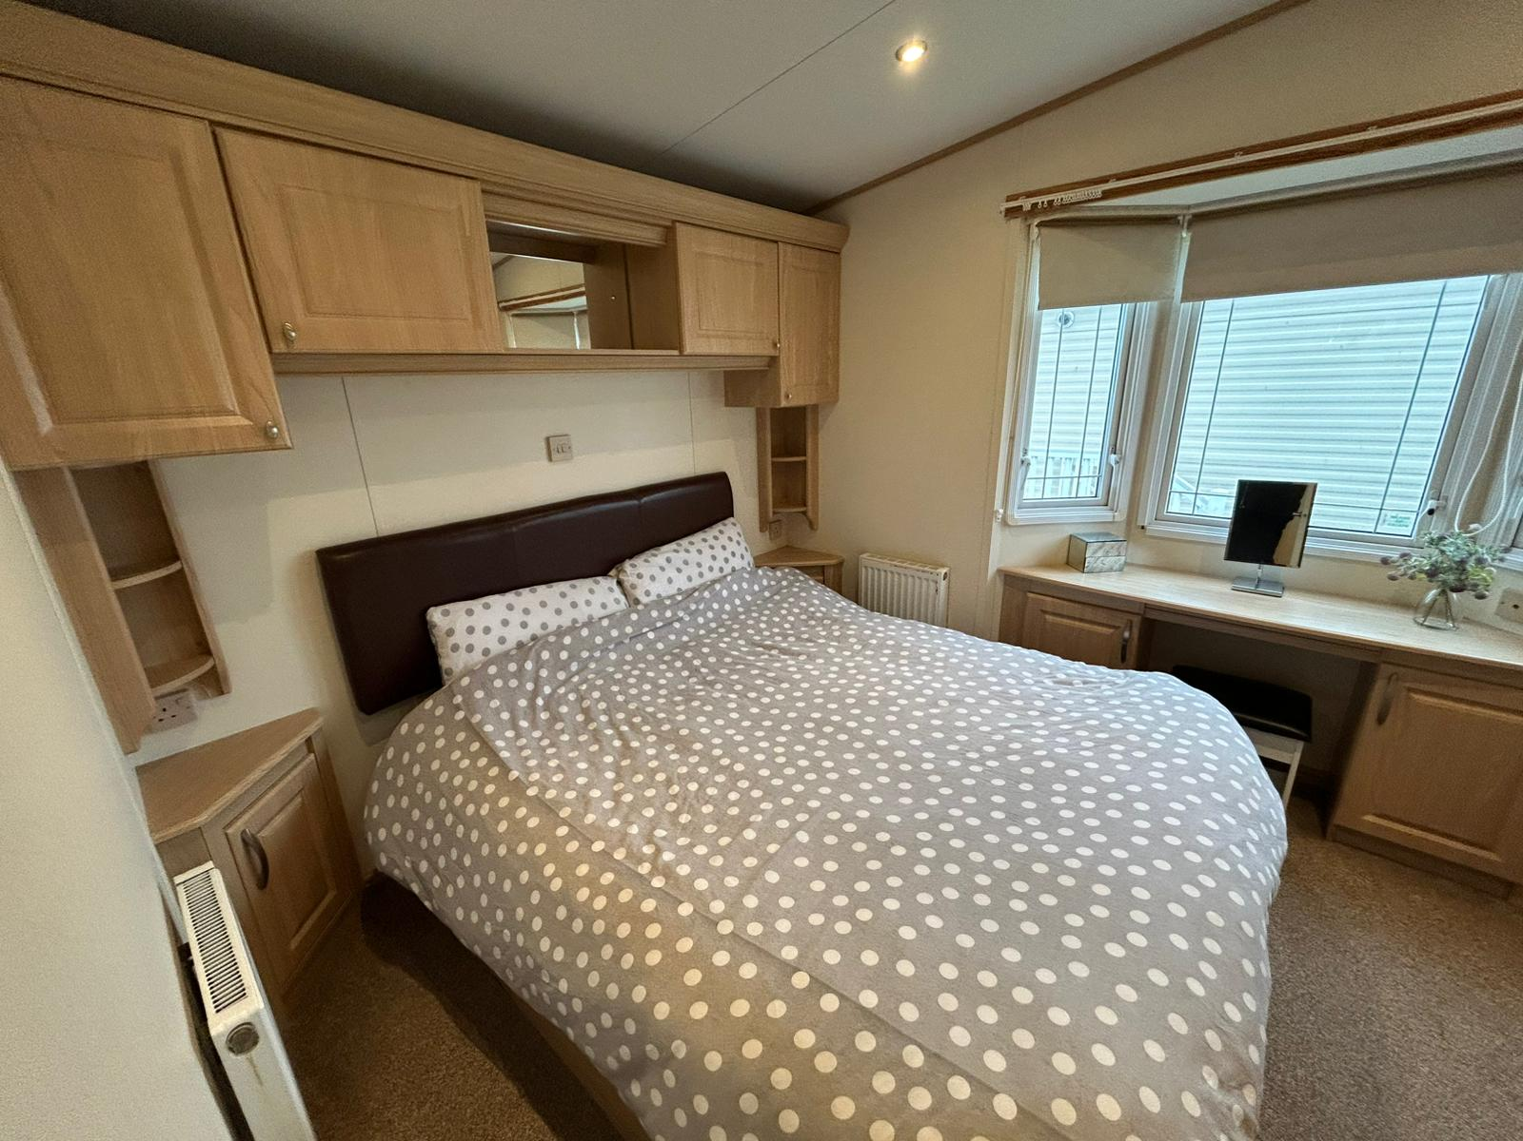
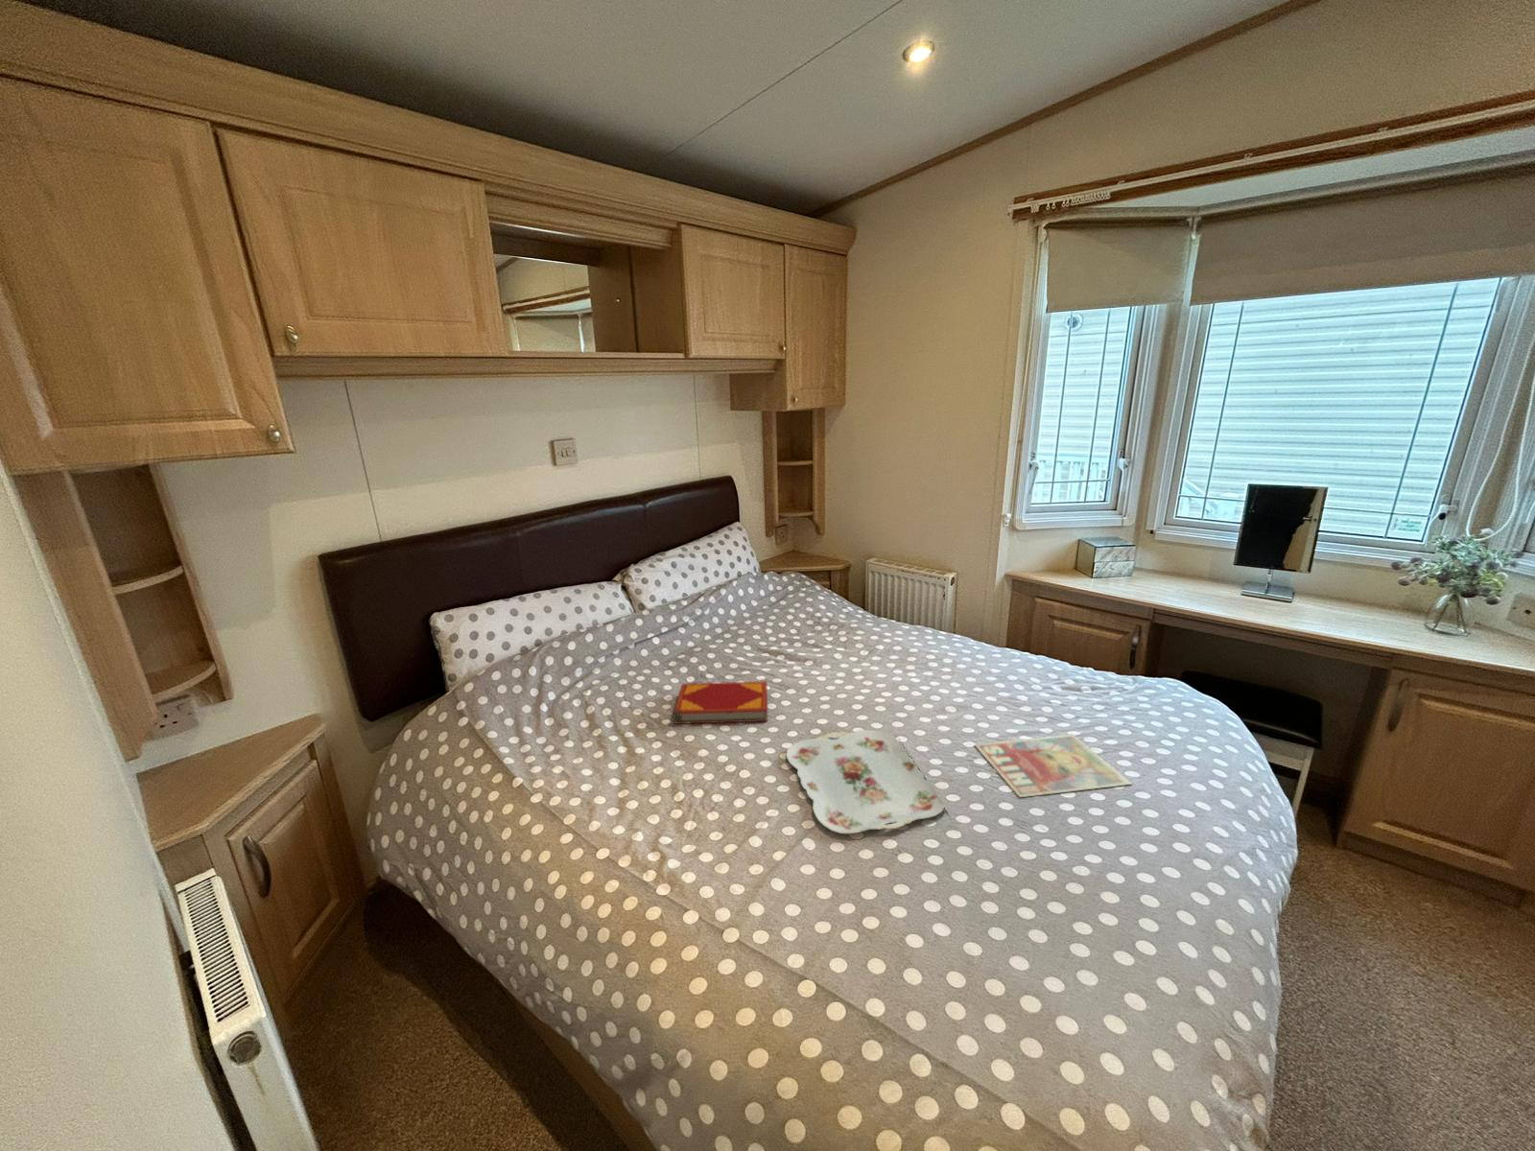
+ hardback book [672,679,769,725]
+ serving tray [786,729,946,834]
+ magazine [974,734,1133,798]
